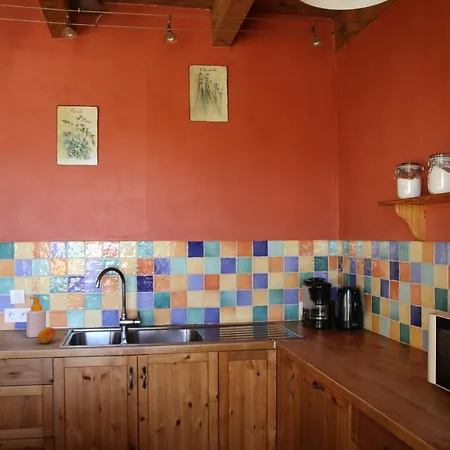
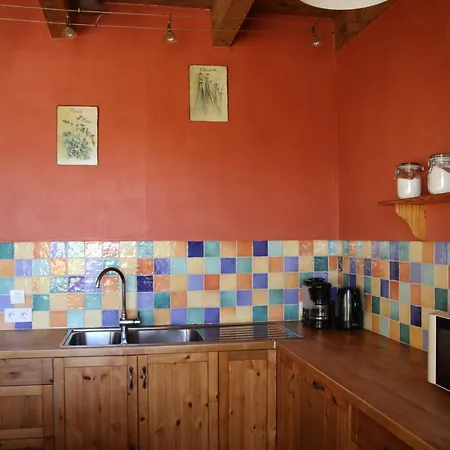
- soap bottle [26,296,47,339]
- fruit [37,326,56,344]
